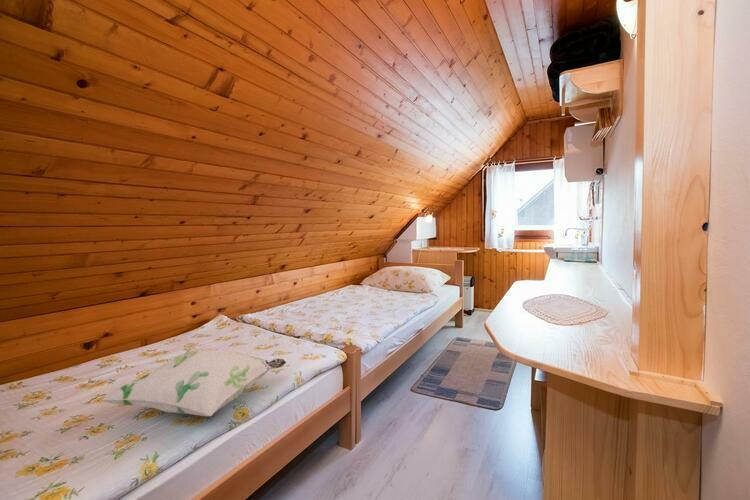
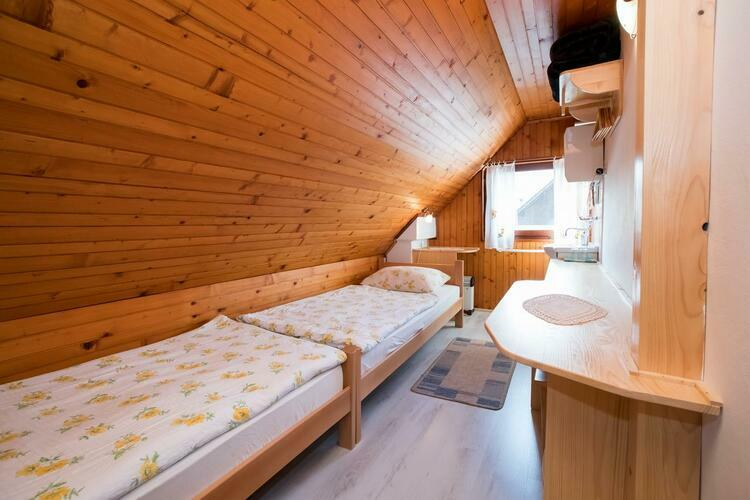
- decorative pillow [100,348,287,417]
